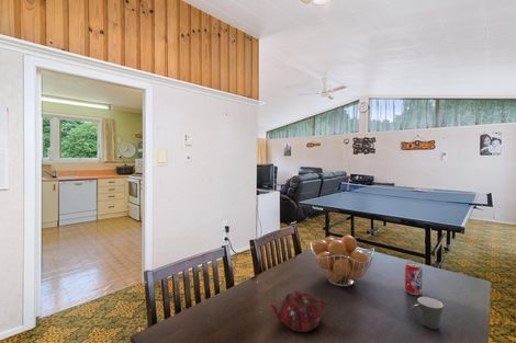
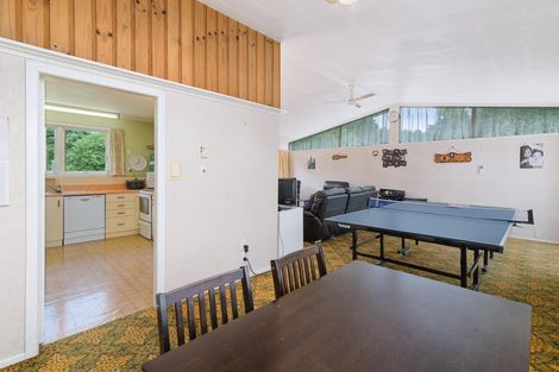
- beverage can [404,261,424,296]
- teapot [268,289,327,333]
- fruit basket [310,235,375,287]
- cup [411,296,445,330]
